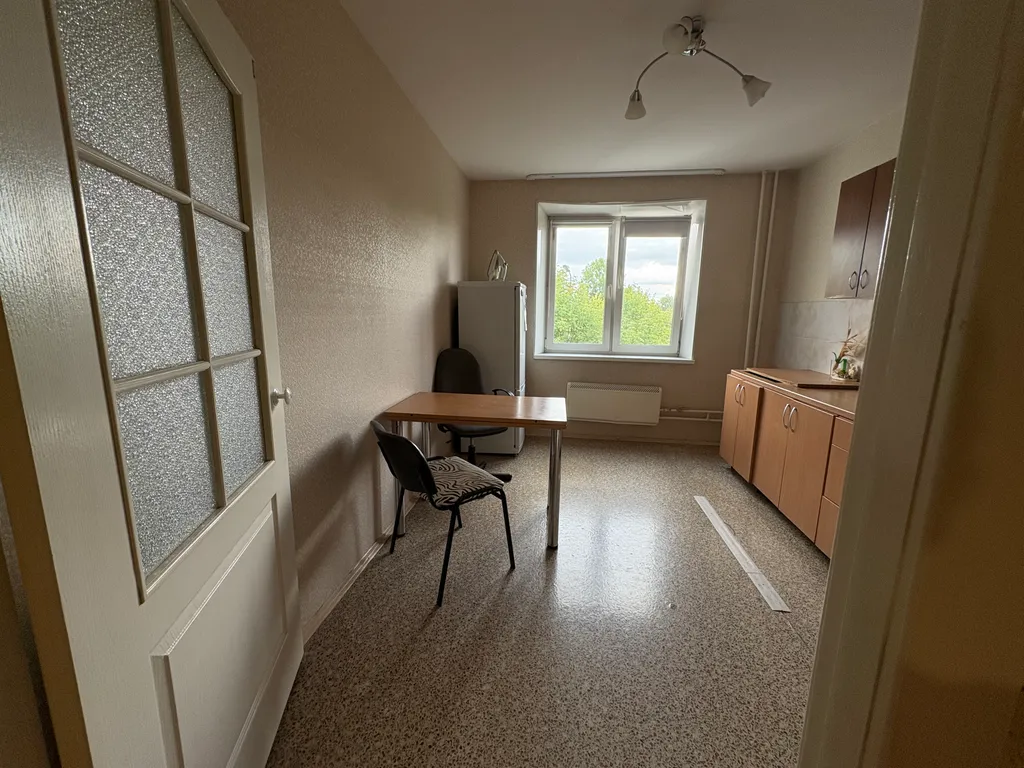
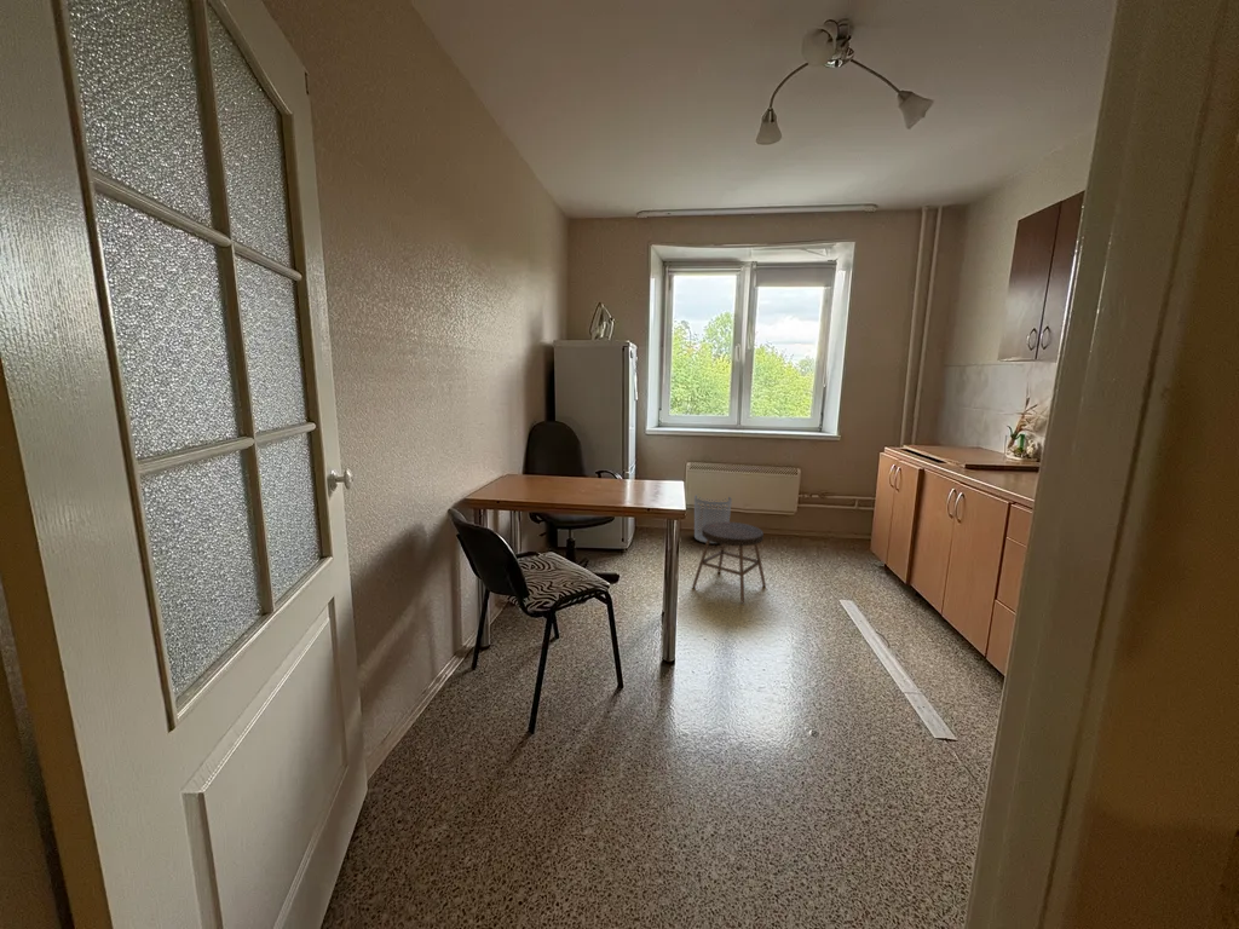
+ stool [691,520,767,604]
+ waste bin [693,494,733,544]
